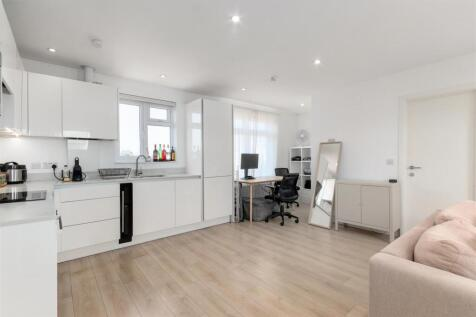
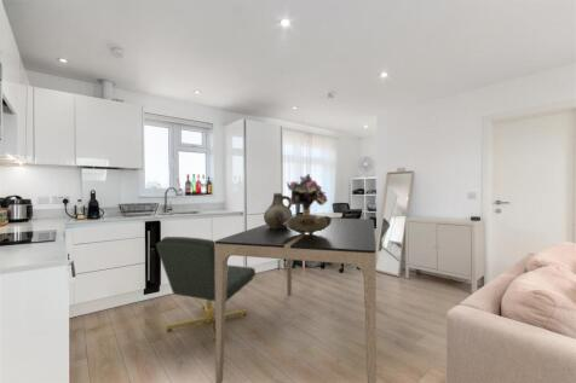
+ dining chair [155,236,257,343]
+ dining table [214,217,378,383]
+ ceramic jug [263,192,294,228]
+ bouquet [283,173,332,233]
